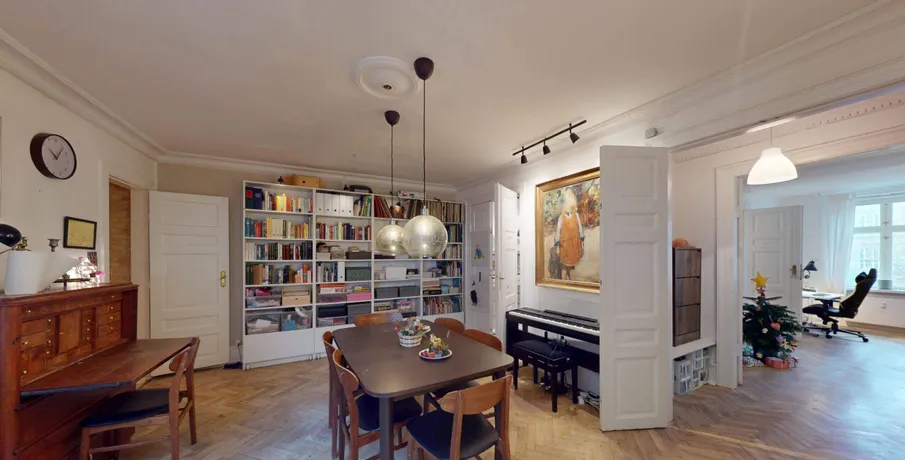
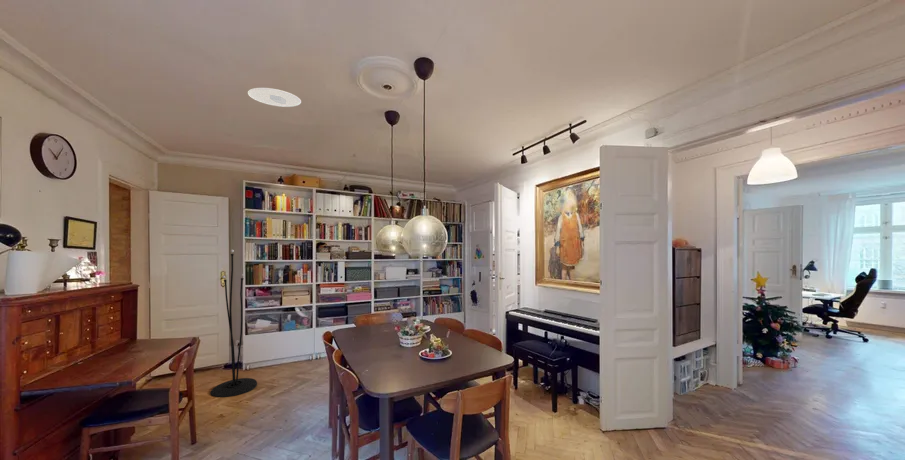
+ floor lamp [209,249,258,398]
+ recessed light [247,87,302,108]
